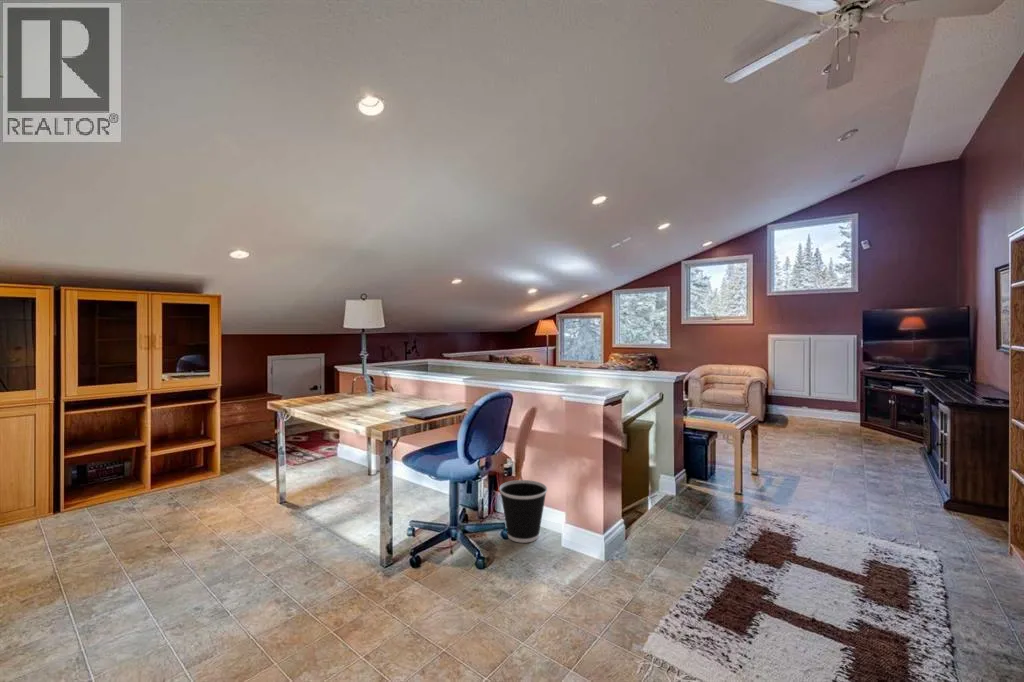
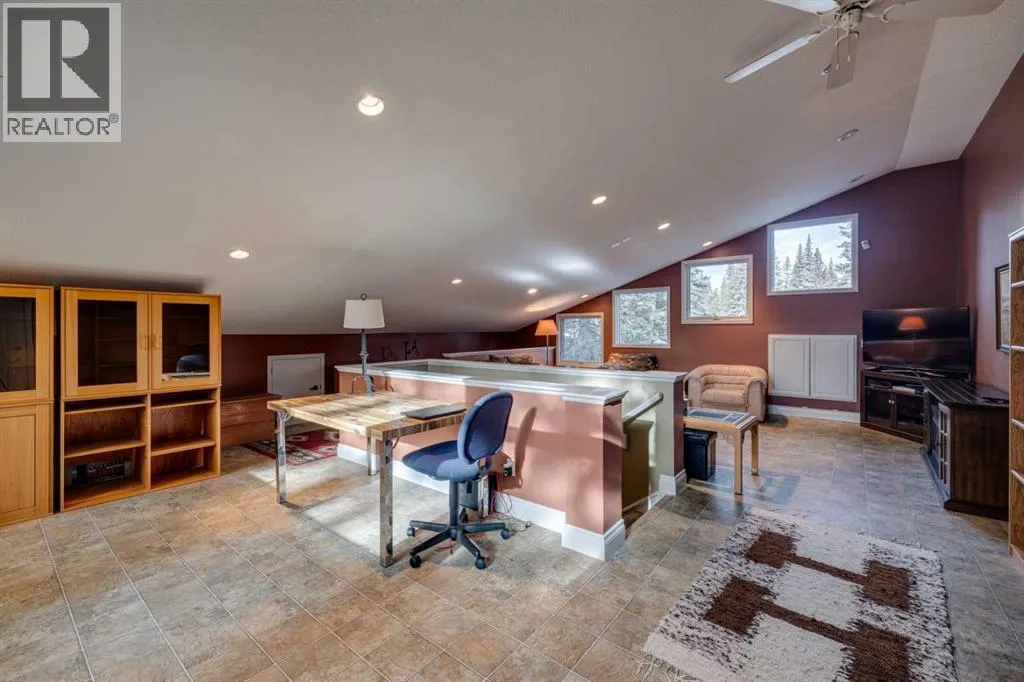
- wastebasket [498,479,548,544]
